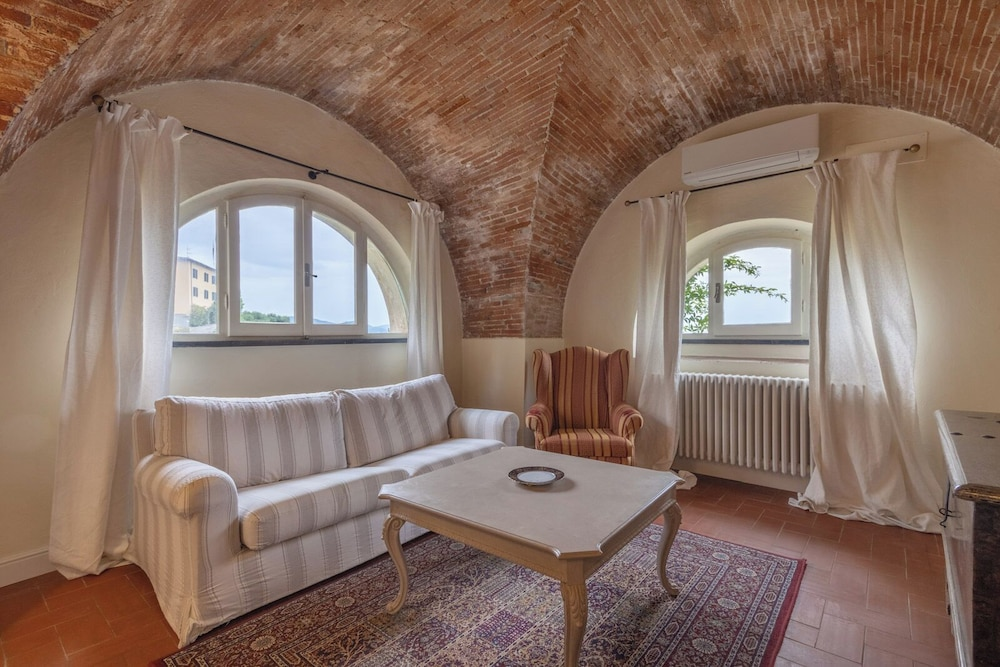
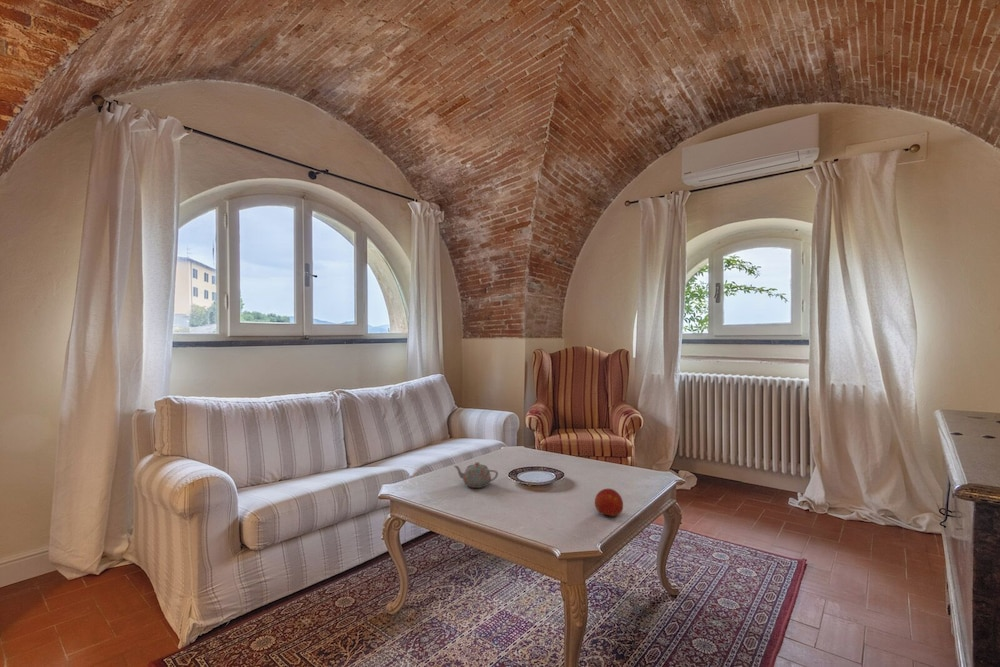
+ fruit [594,488,624,518]
+ teapot [453,461,499,489]
